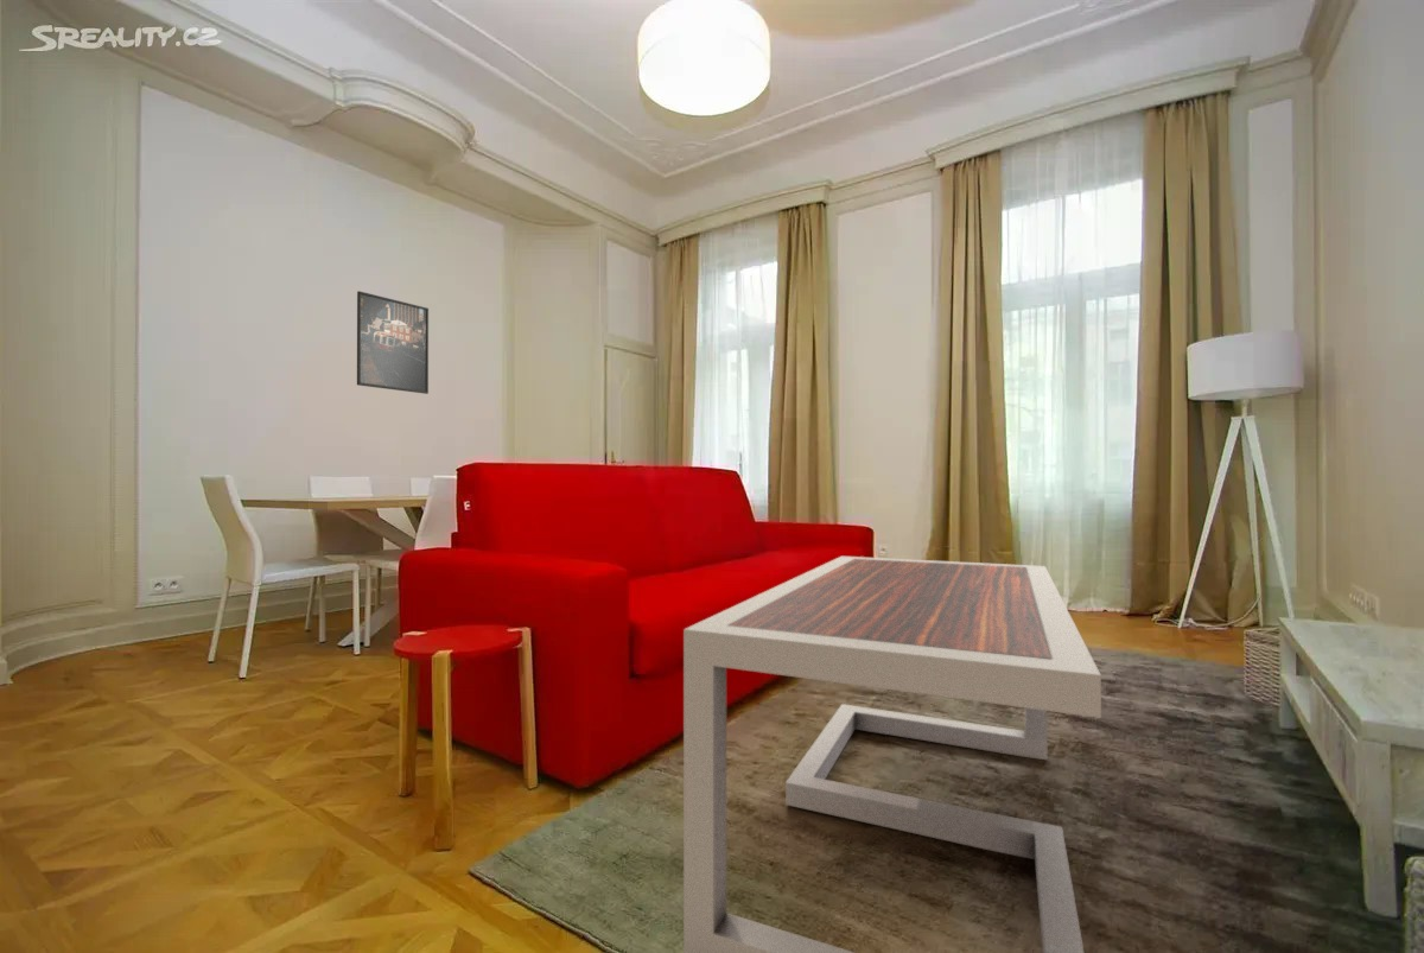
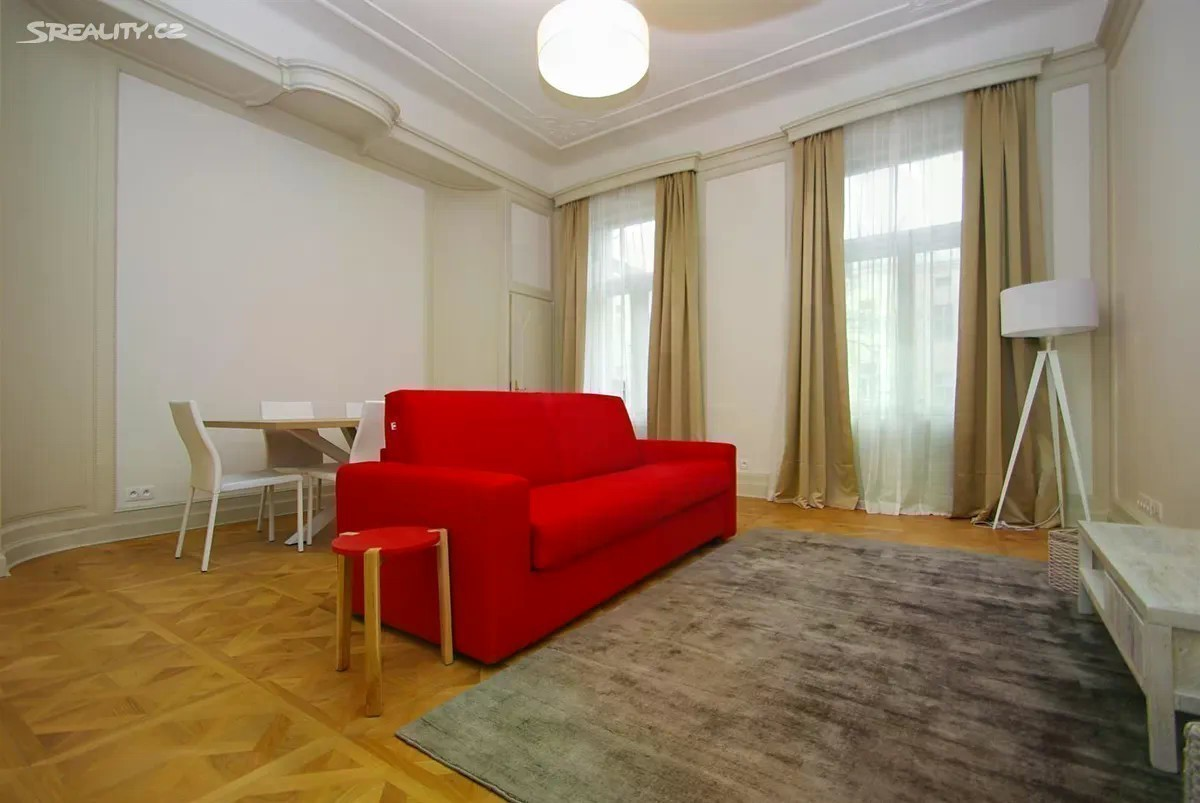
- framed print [356,290,430,395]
- coffee table [682,555,1102,953]
